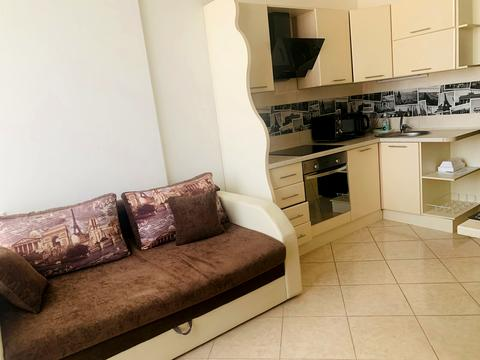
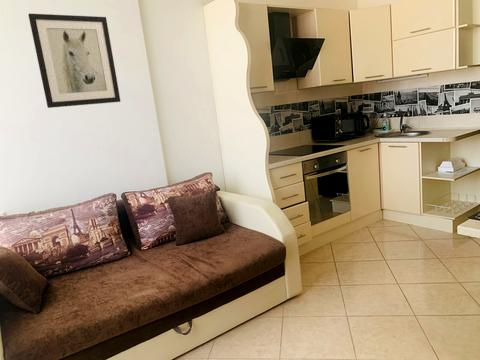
+ wall art [28,13,122,109]
